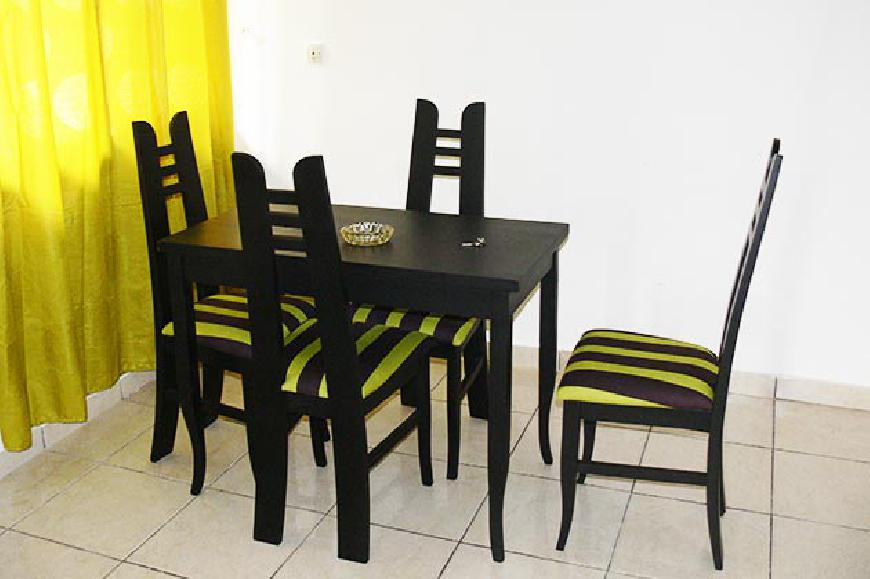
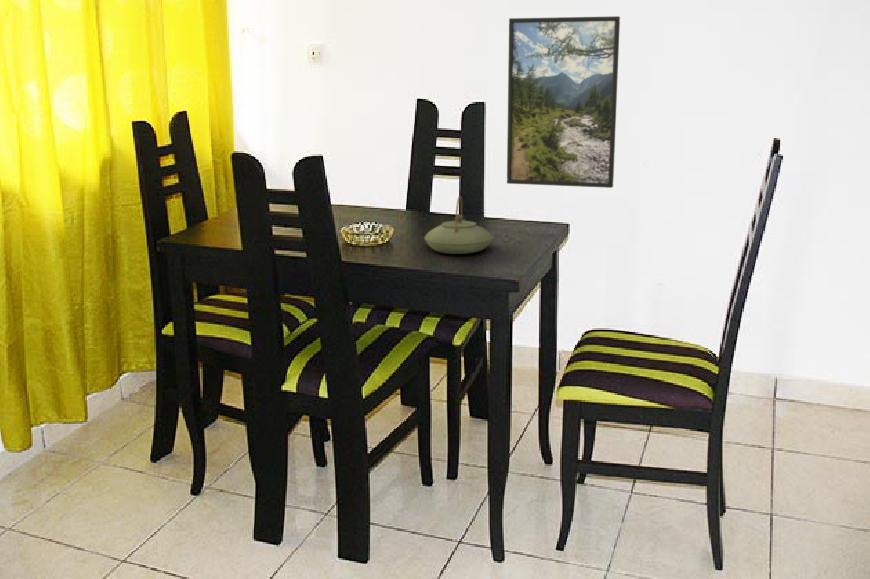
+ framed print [506,15,621,189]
+ teapot [424,195,494,255]
